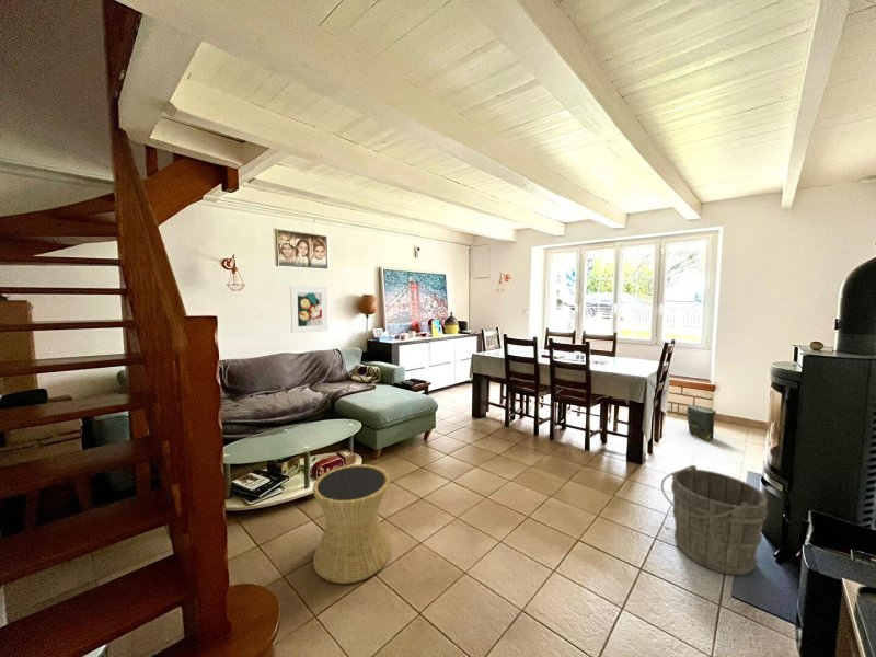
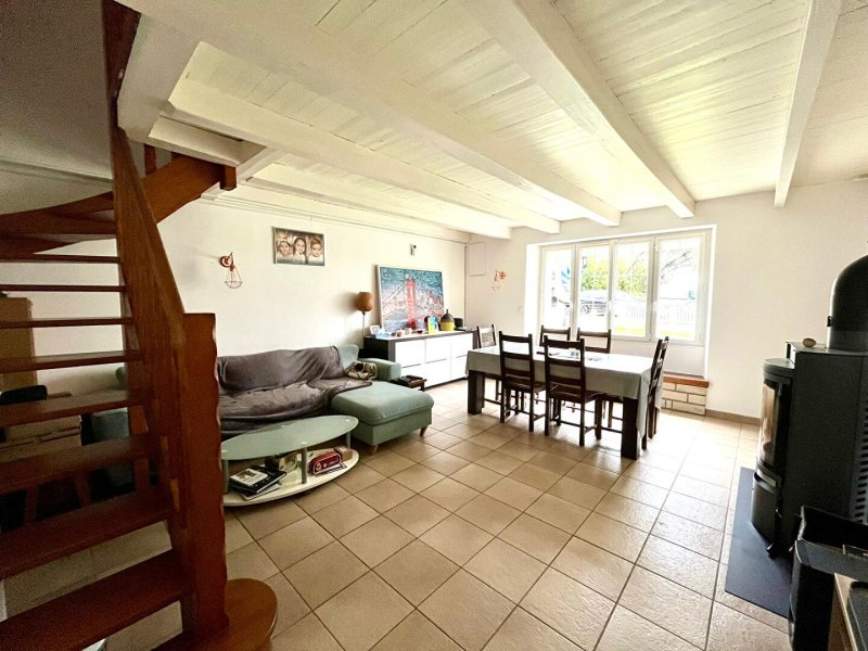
- side table [312,463,392,585]
- bucket [660,464,769,576]
- bag [685,404,717,441]
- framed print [289,285,330,334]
